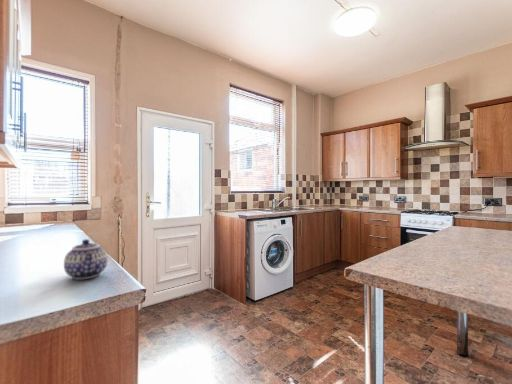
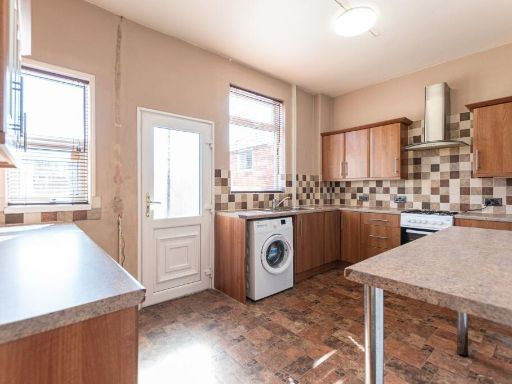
- teapot [63,238,109,280]
